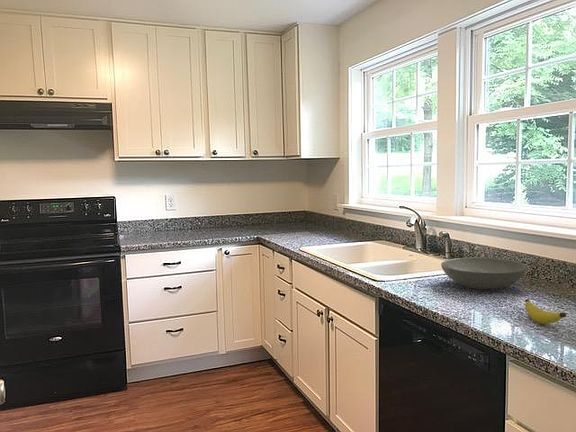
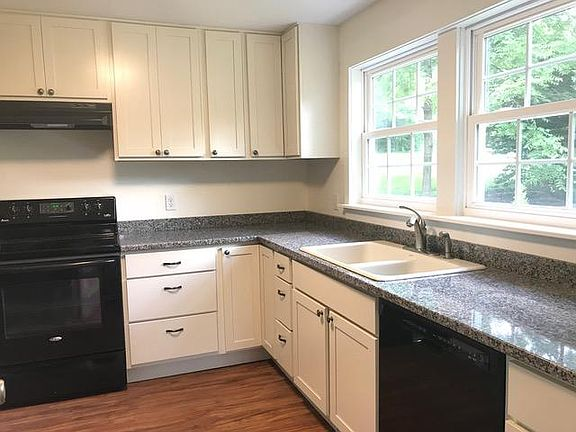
- banana [524,298,567,325]
- bowl [440,256,528,290]
